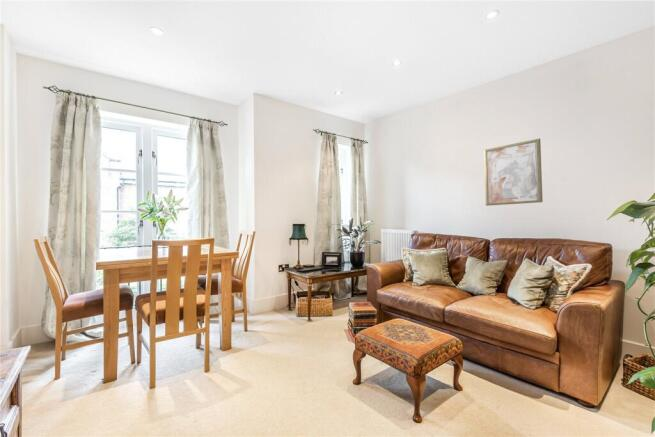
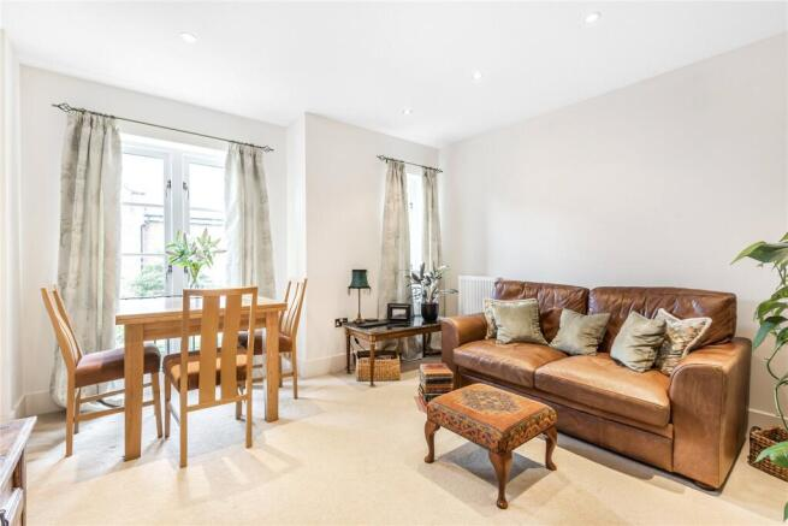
- wall art [483,137,543,207]
